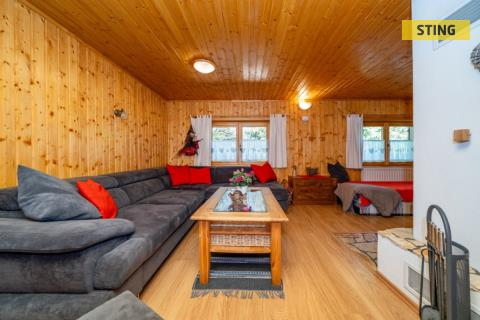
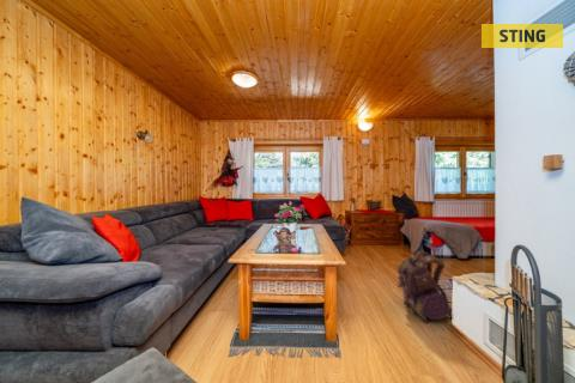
+ backpack [397,250,453,323]
